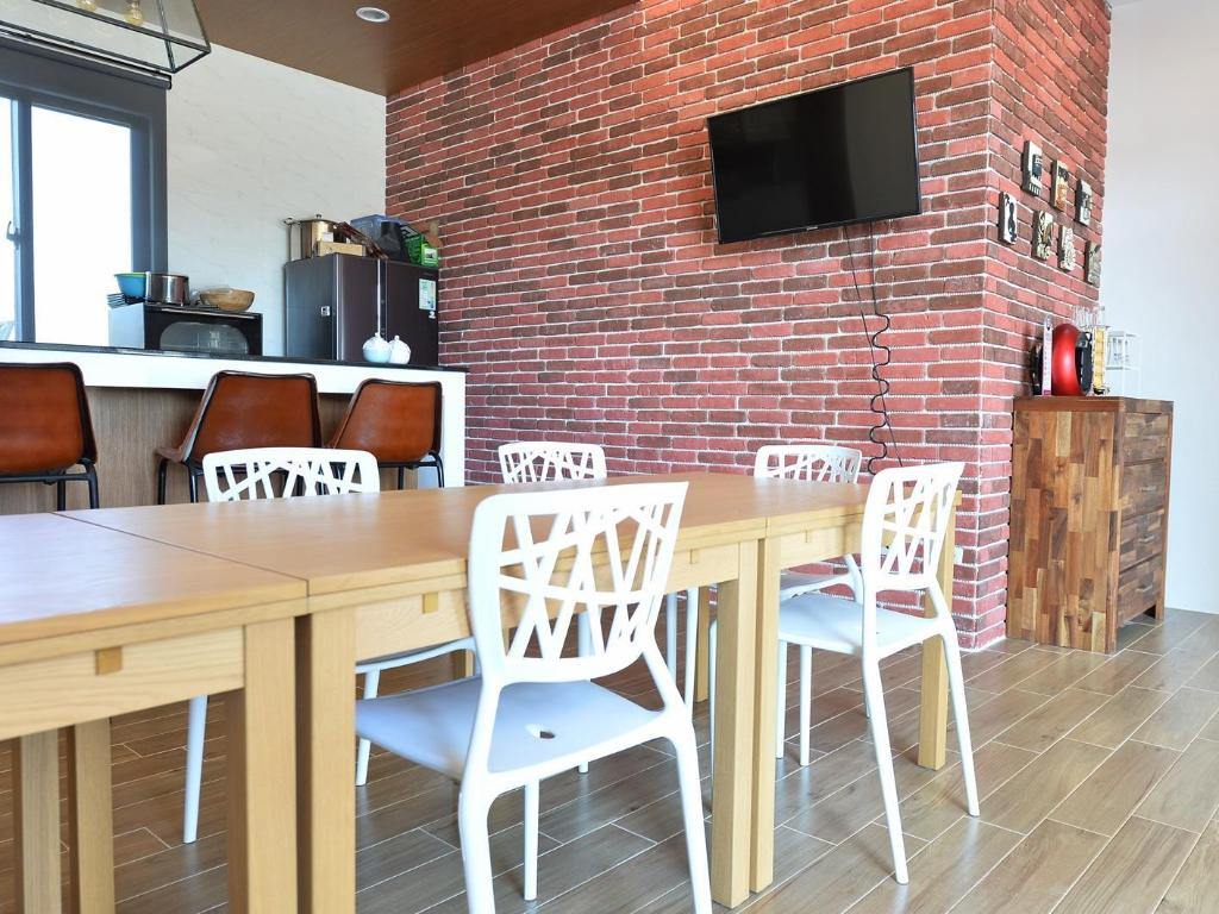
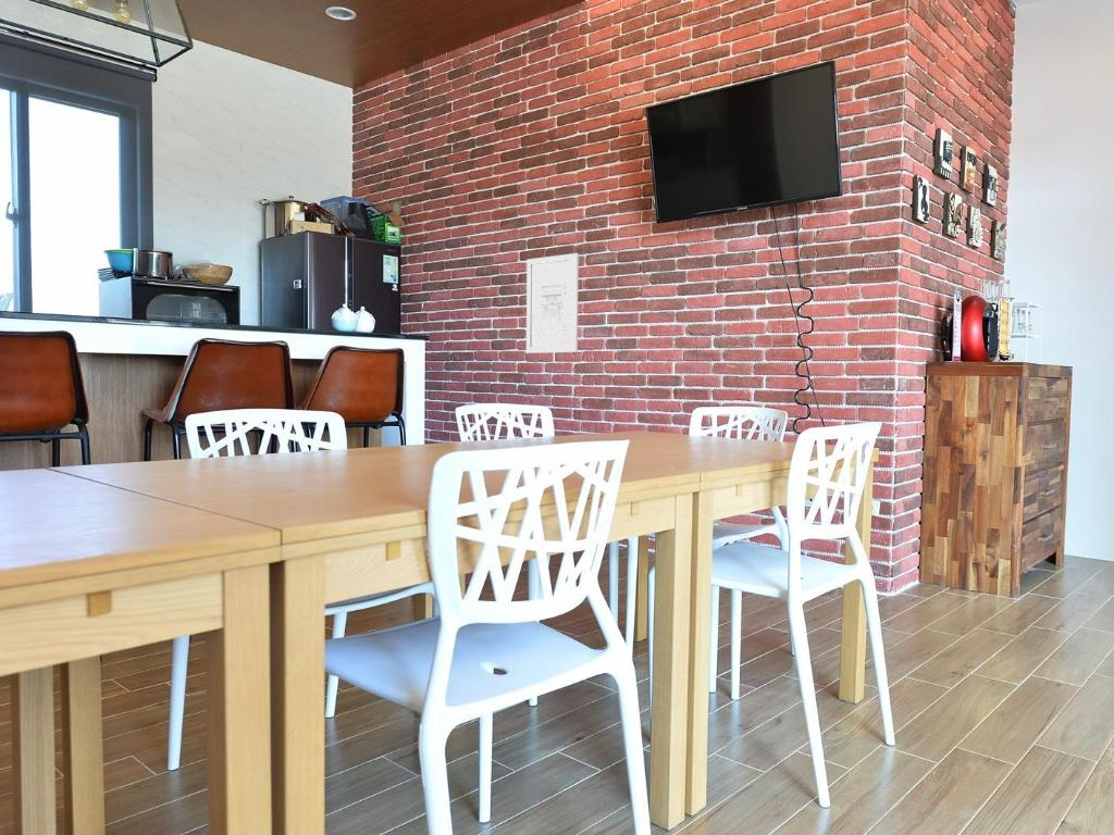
+ wall art [525,252,580,354]
